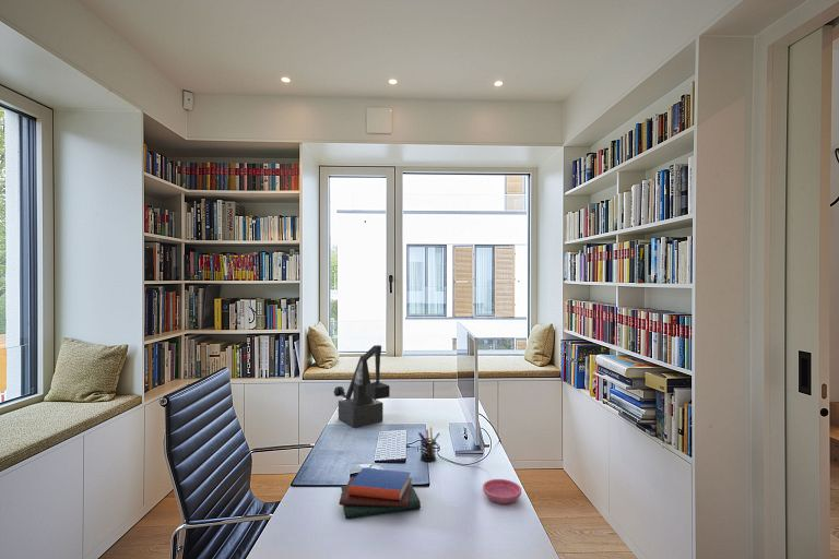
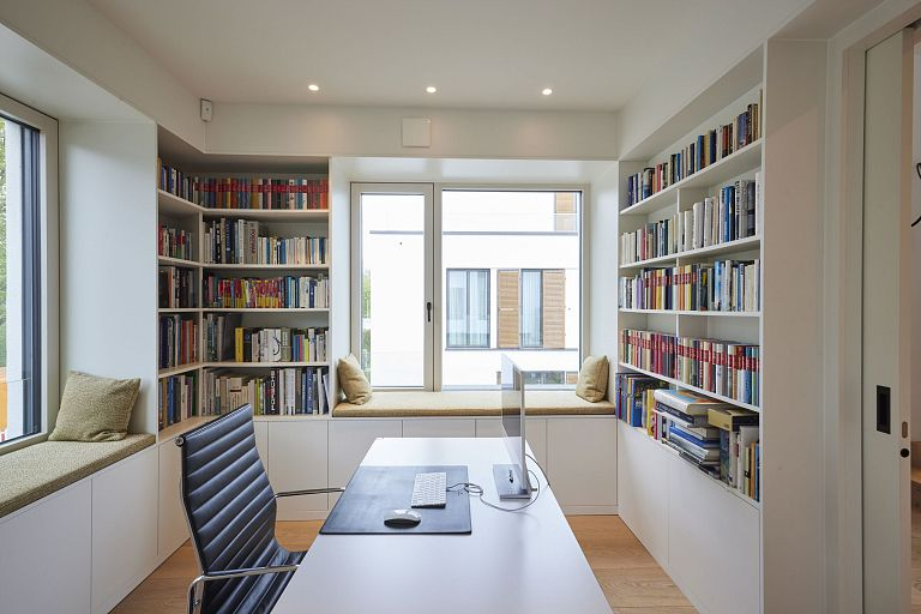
- desk lamp [333,344,391,429]
- book [338,467,422,519]
- pen holder [417,426,441,463]
- saucer [482,478,522,504]
